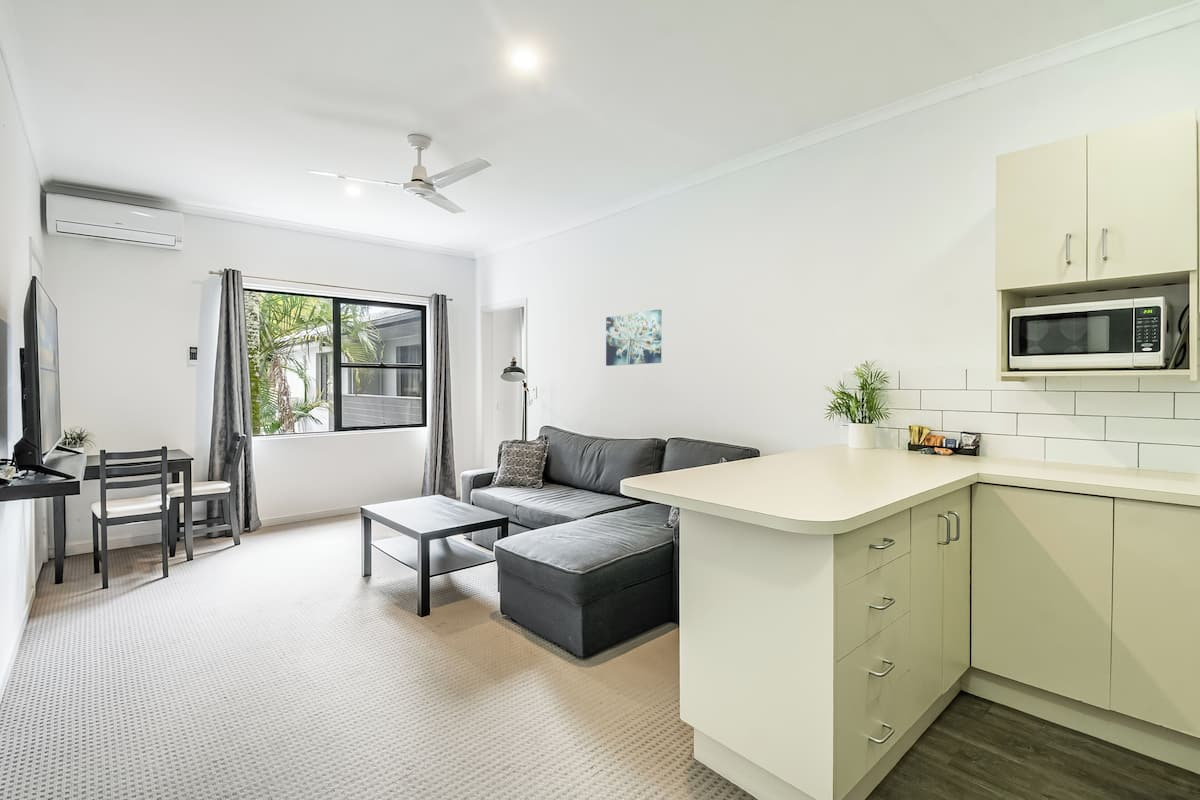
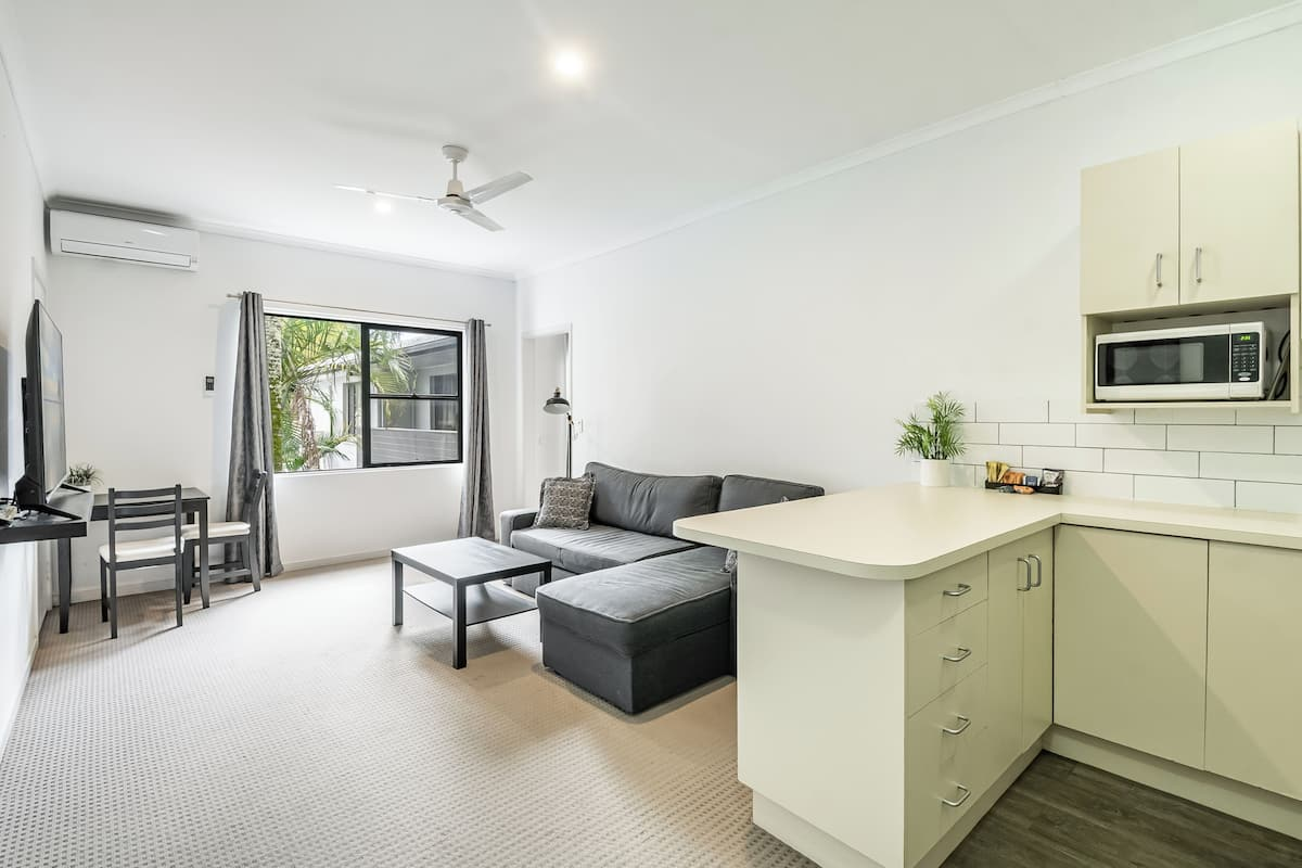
- wall art [605,308,663,367]
